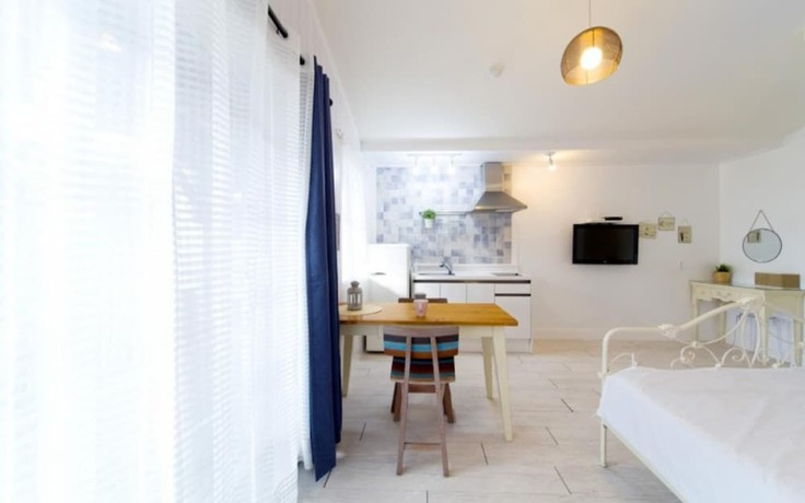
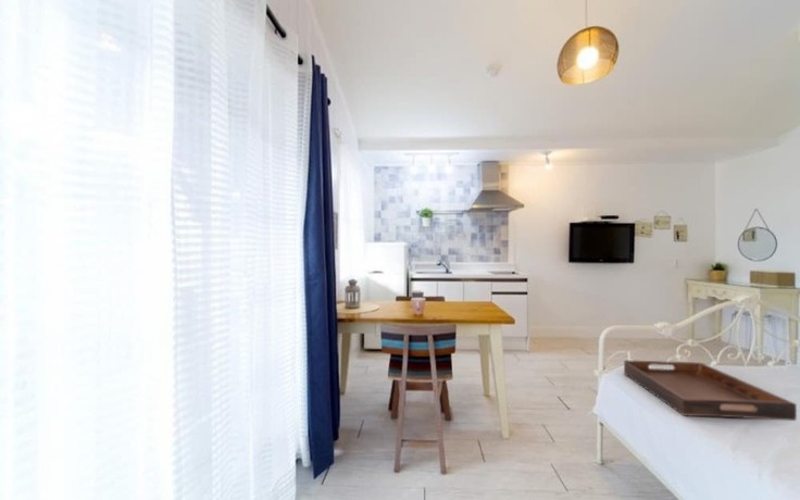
+ serving tray [623,359,798,422]
